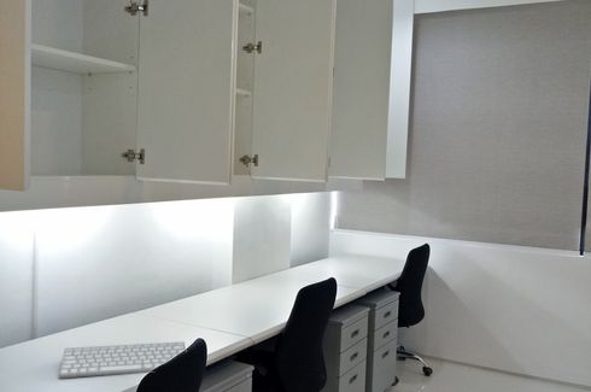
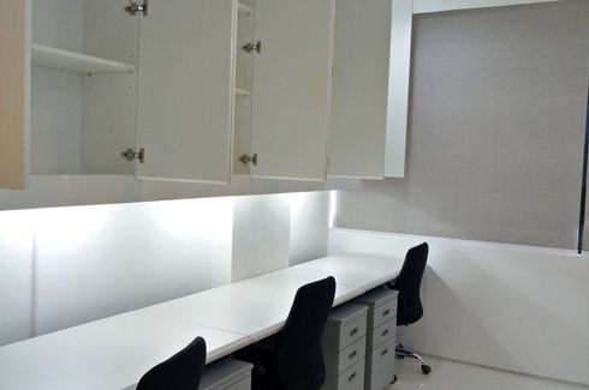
- computer keyboard [58,340,187,379]
